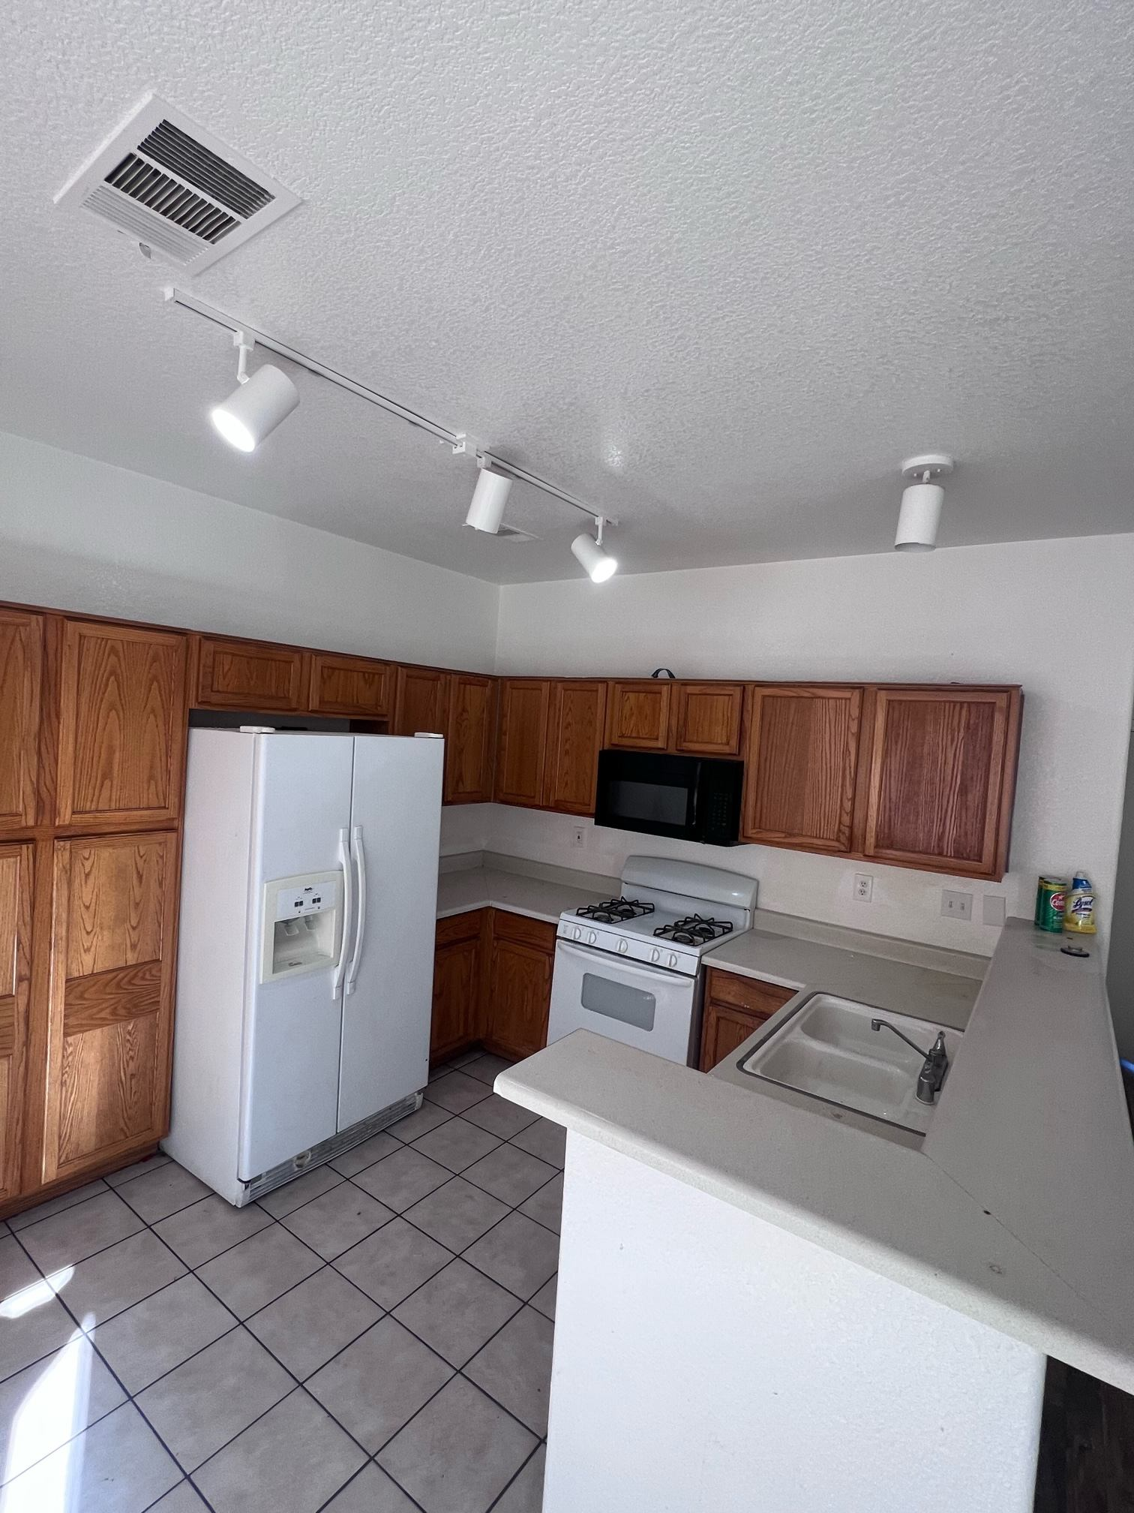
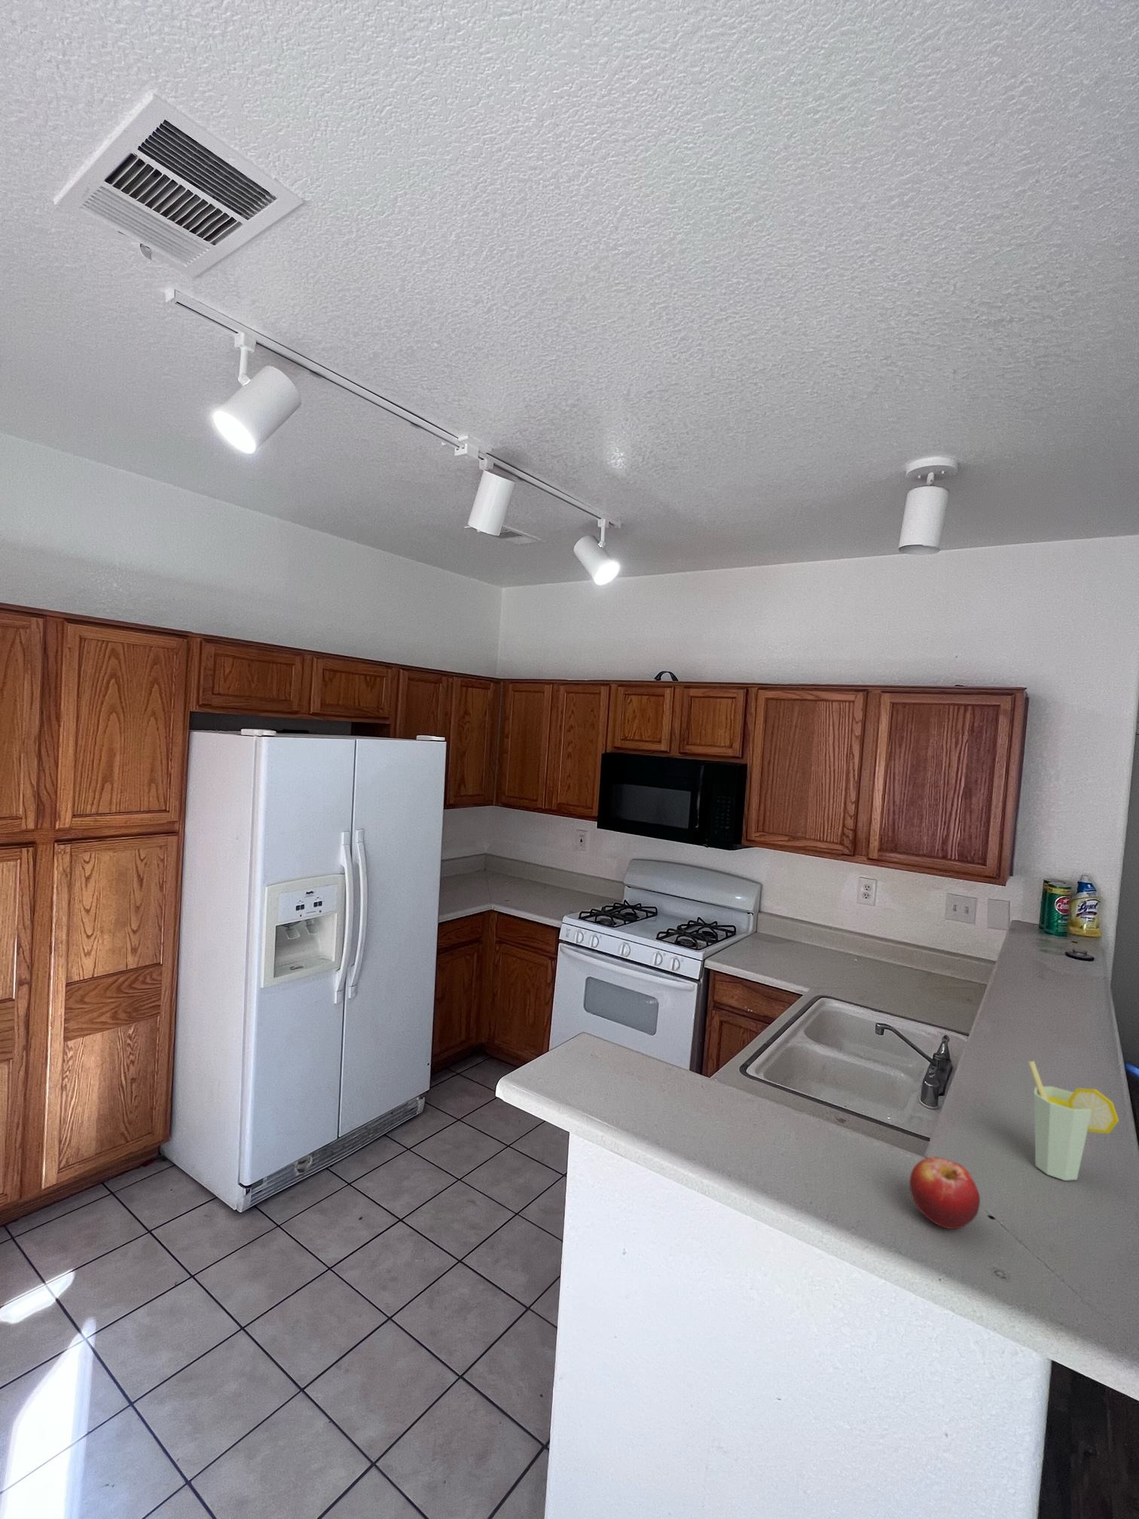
+ fruit [908,1155,981,1230]
+ cup [1027,1060,1120,1182]
